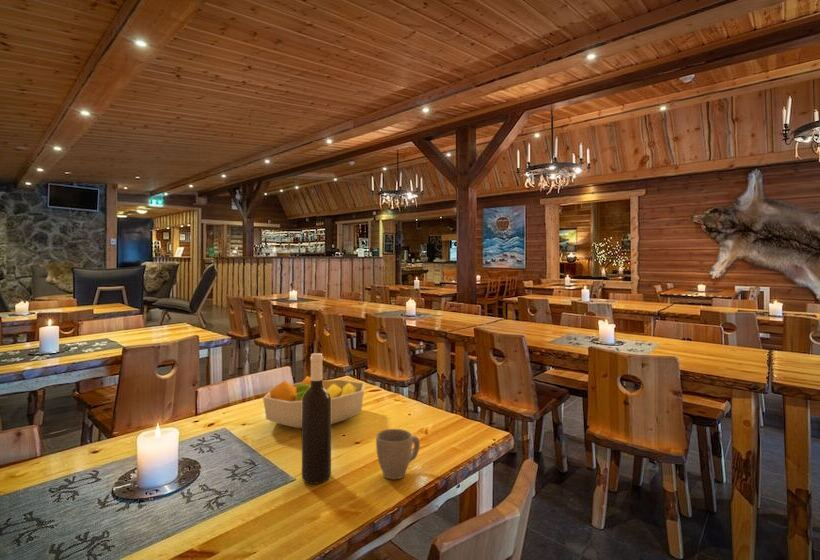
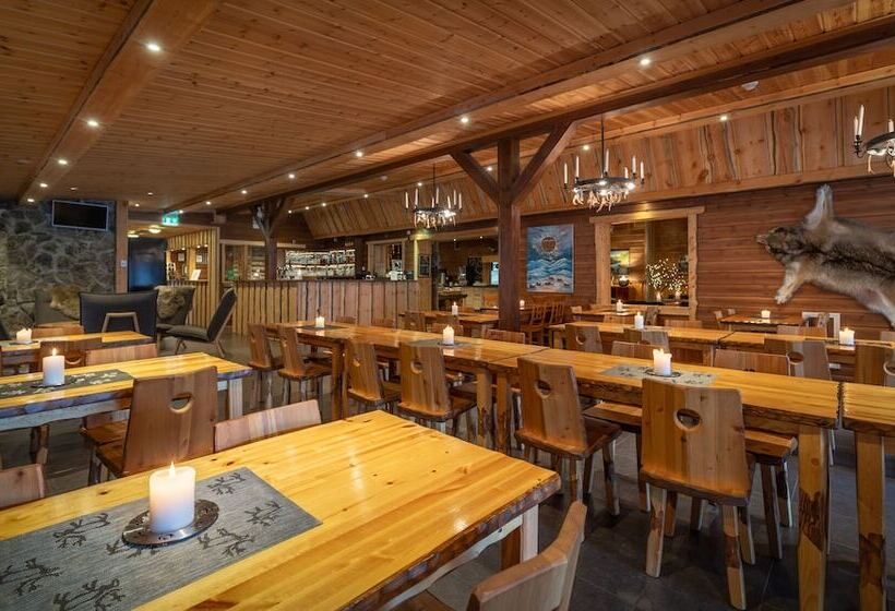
- mug [375,428,421,480]
- fruit bowl [262,375,366,429]
- wine bottle [301,352,332,485]
